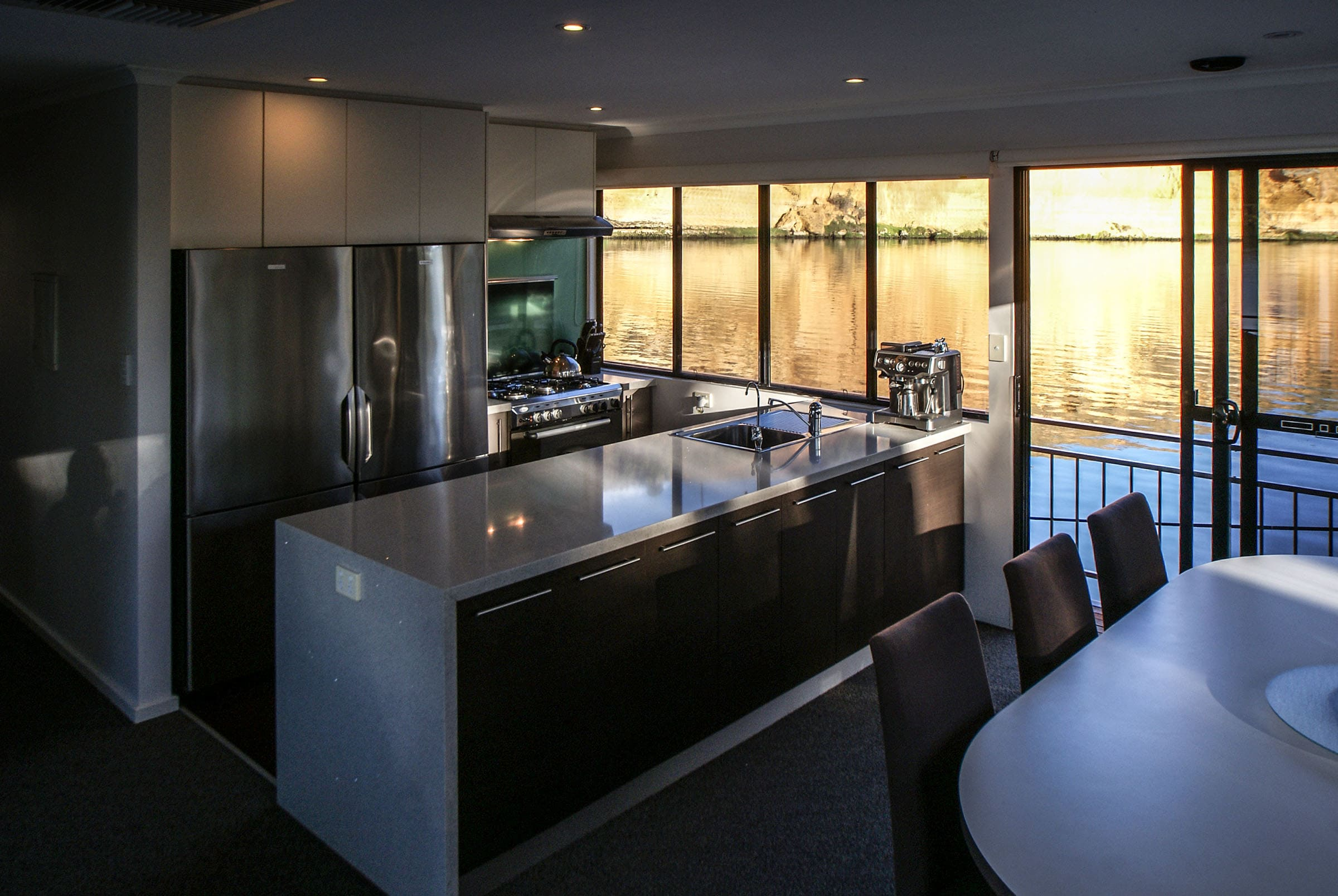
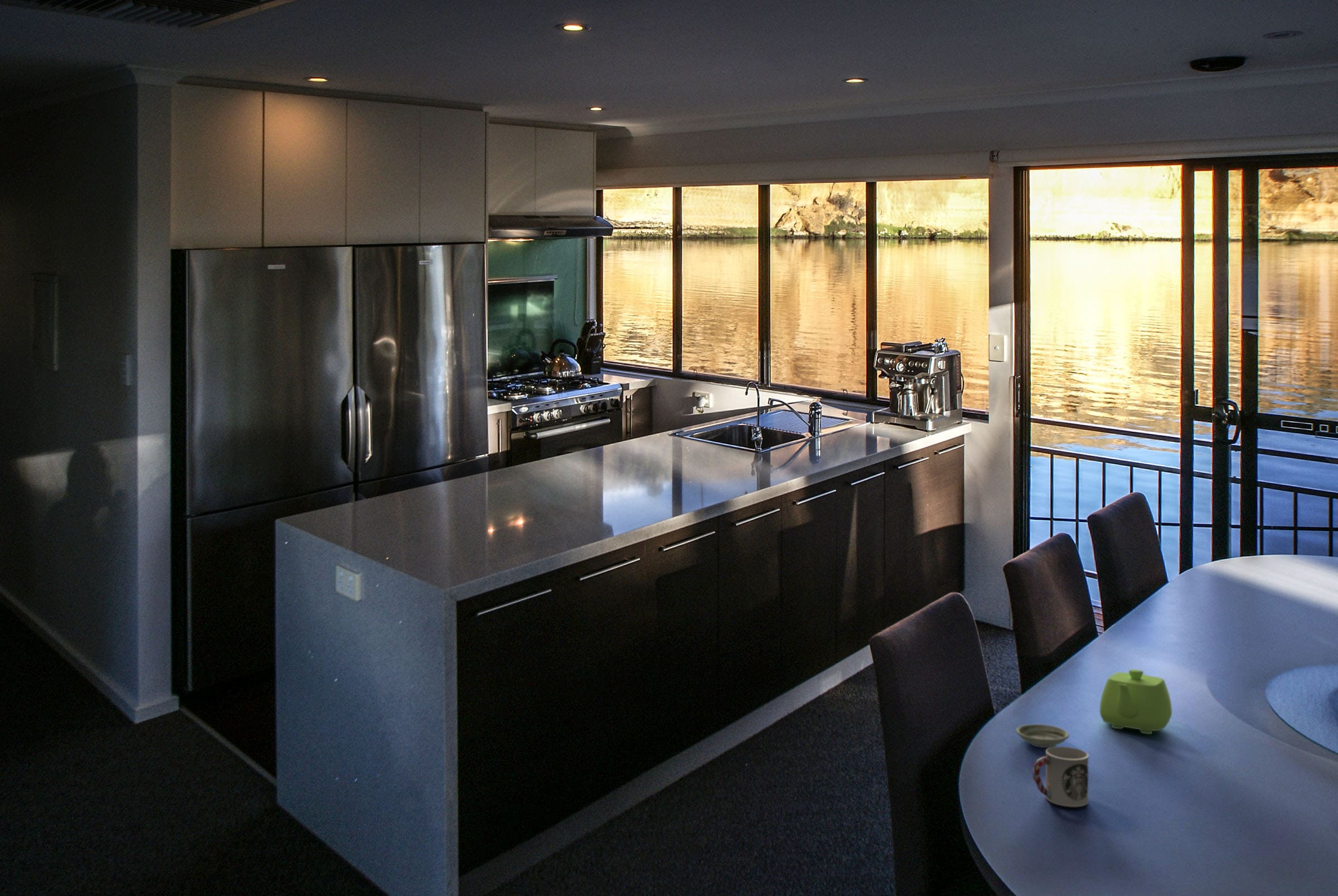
+ cup [1032,746,1089,807]
+ saucer [1015,724,1070,748]
+ teapot [1099,669,1172,735]
